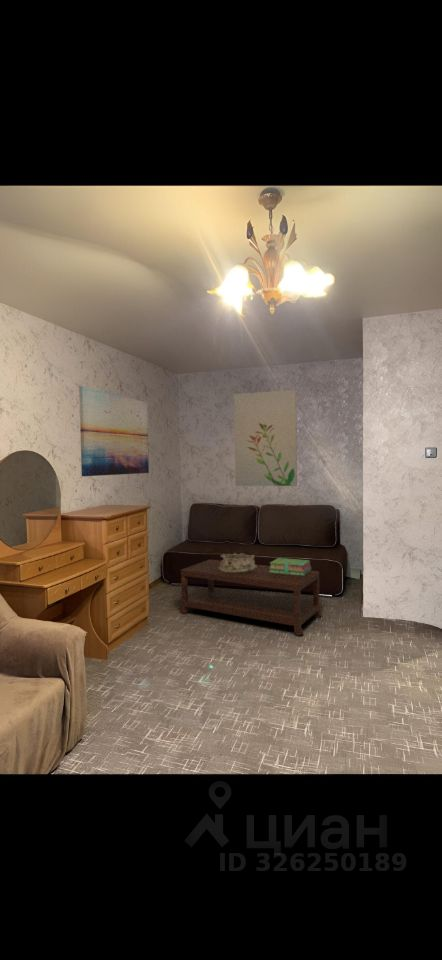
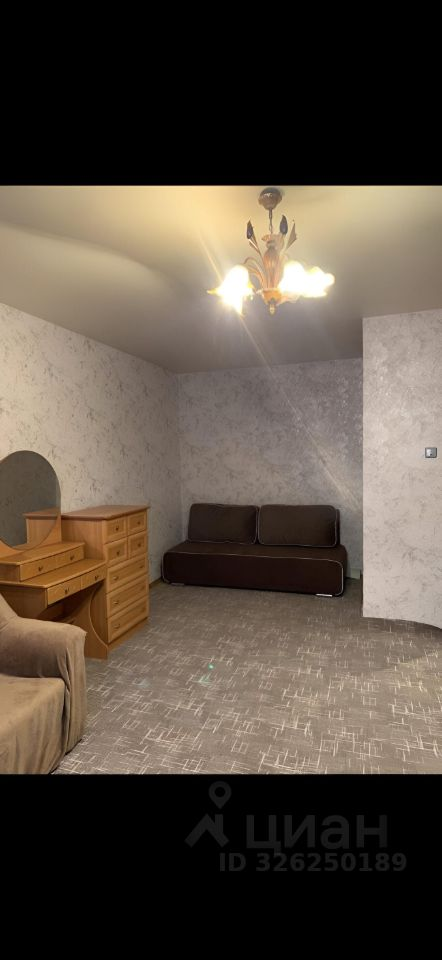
- wall art [78,385,150,477]
- stack of books [269,557,312,576]
- coffee table [179,559,323,636]
- wall art [233,389,298,487]
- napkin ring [219,552,257,572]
